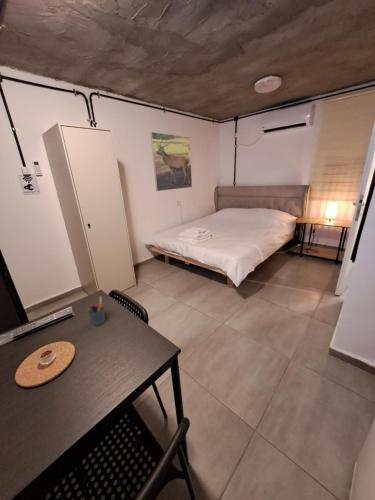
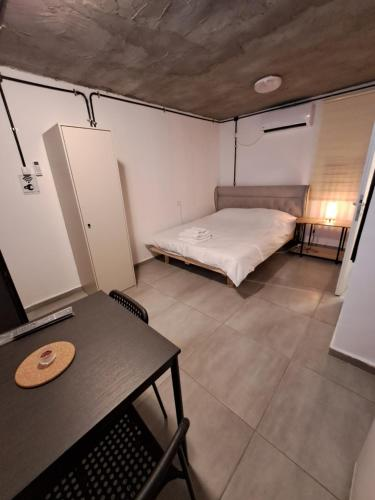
- pen holder [86,295,106,327]
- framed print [150,131,193,192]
